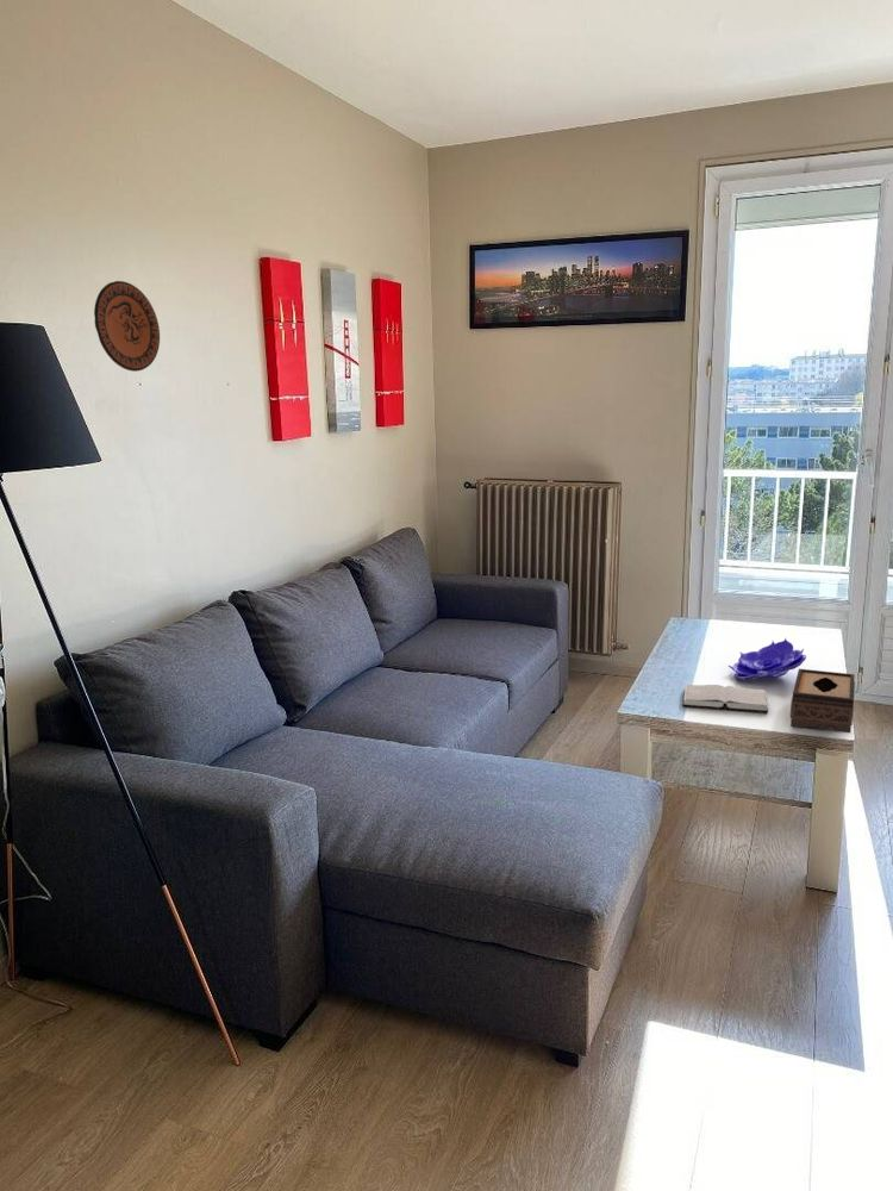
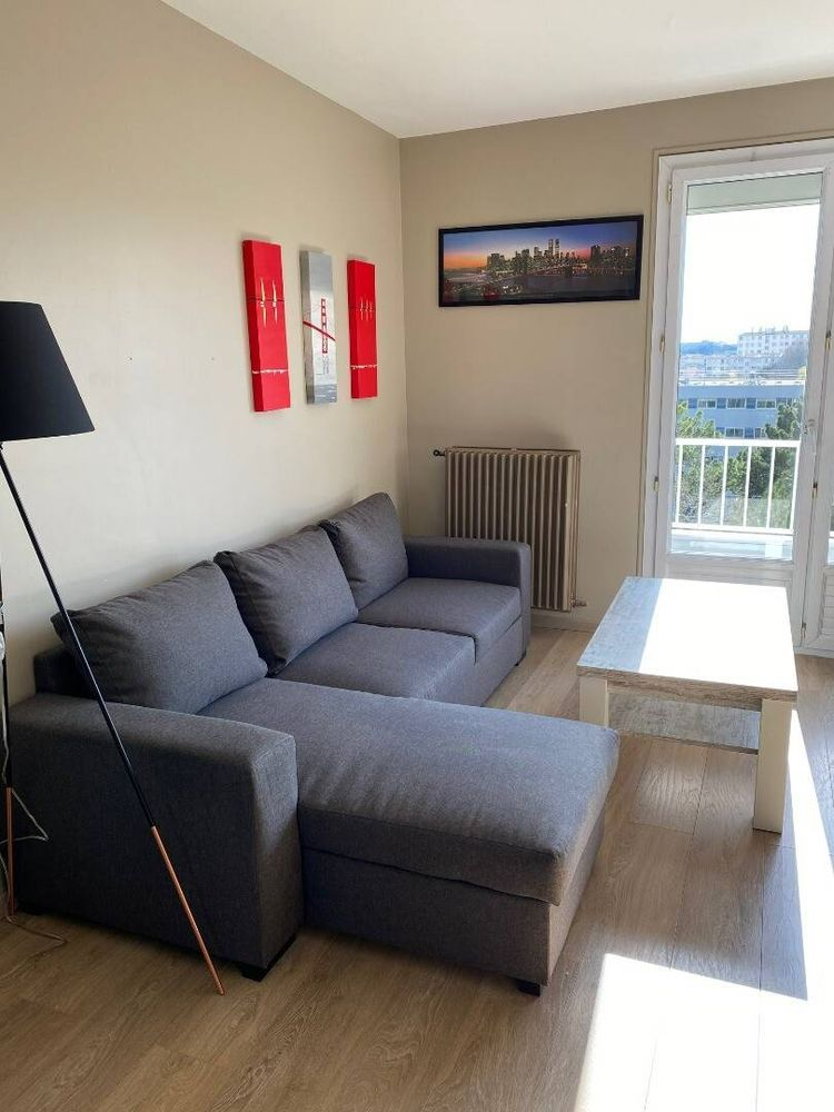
- decorative bowl [727,637,807,681]
- hardback book [682,684,769,713]
- decorative plate [93,280,161,373]
- tissue box [789,668,856,734]
